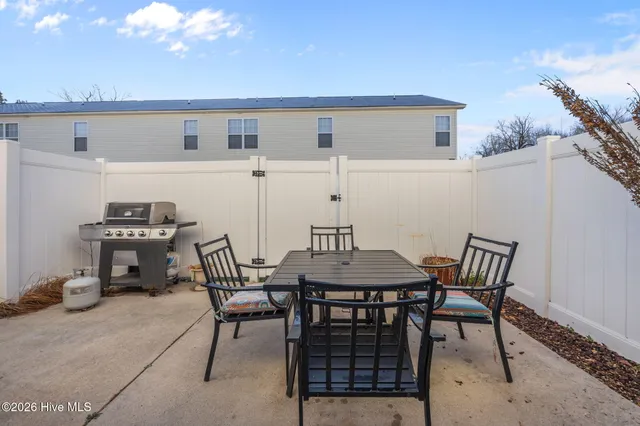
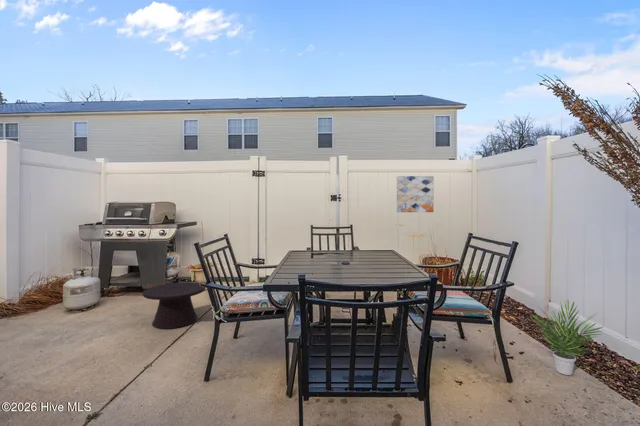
+ wall art [396,175,435,213]
+ side table [142,281,206,330]
+ potted plant [529,300,605,376]
